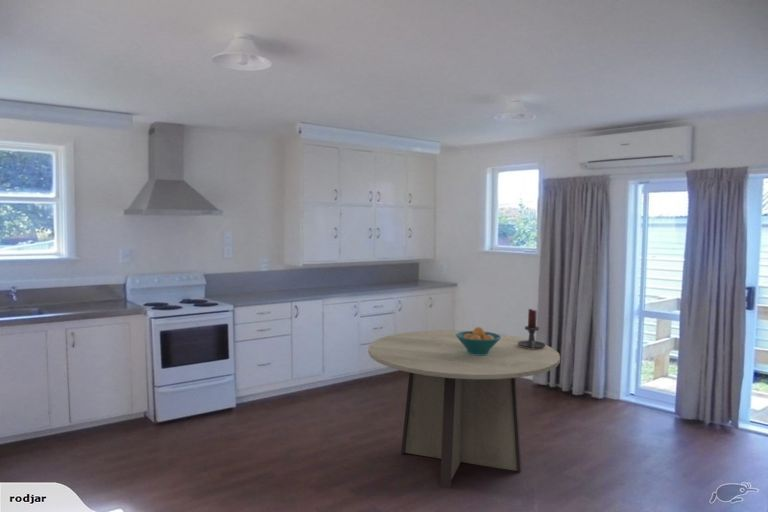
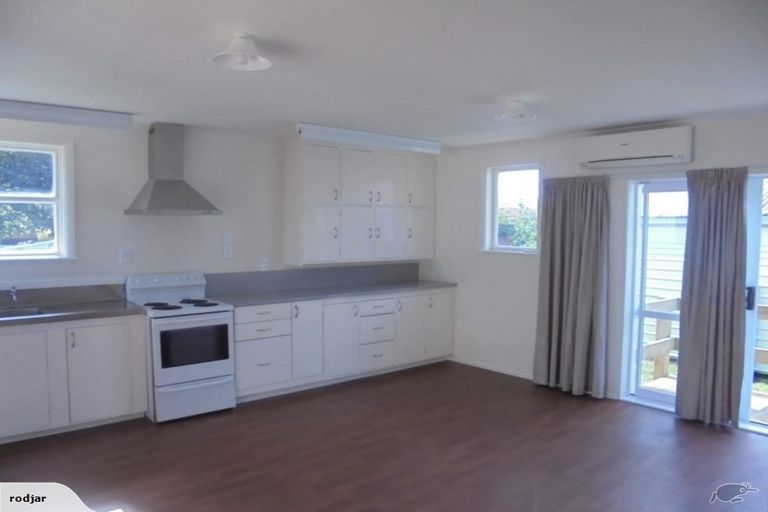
- candle holder [518,308,547,349]
- dining table [367,330,561,489]
- fruit bowl [456,326,501,355]
